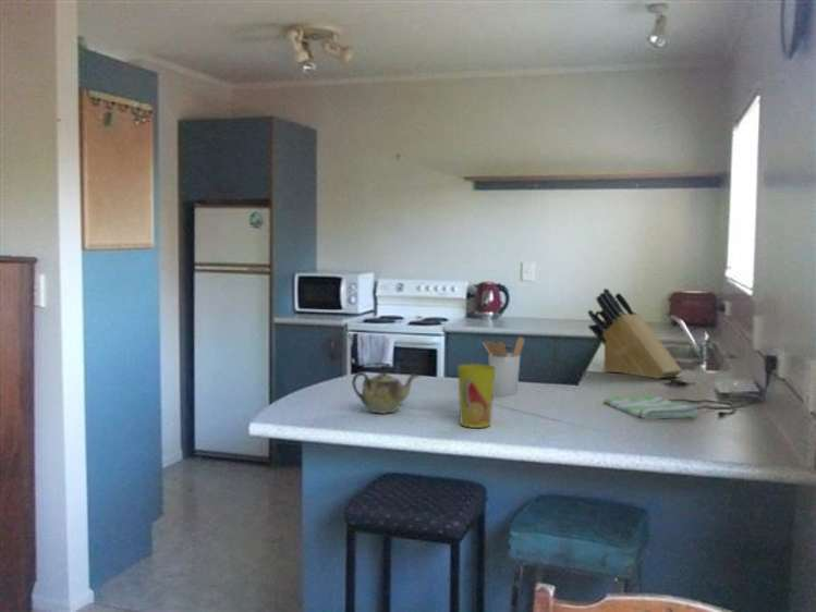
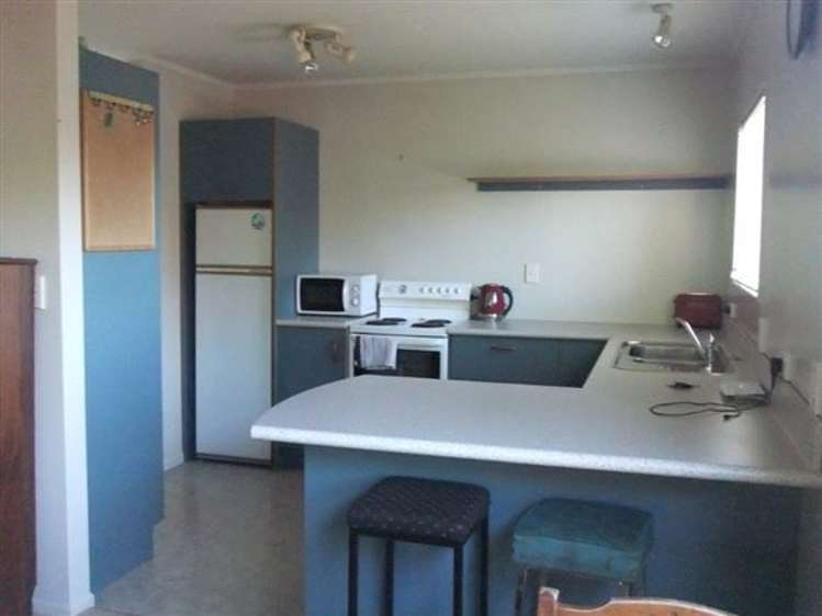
- utensil holder [482,335,525,396]
- dish towel [602,393,699,420]
- knife block [587,287,683,380]
- teapot [351,366,421,414]
- cup [456,364,496,429]
